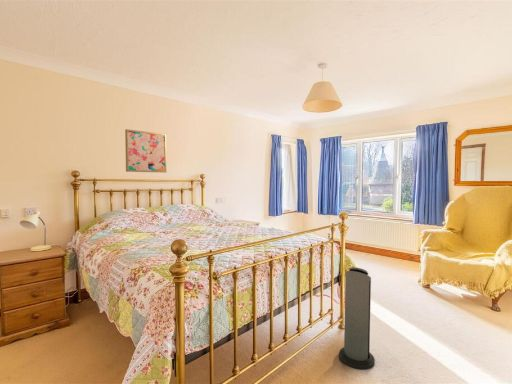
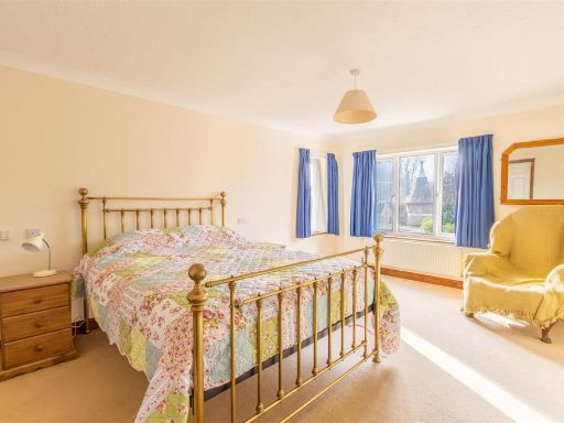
- wall art [124,128,168,174]
- air purifier [338,266,376,371]
